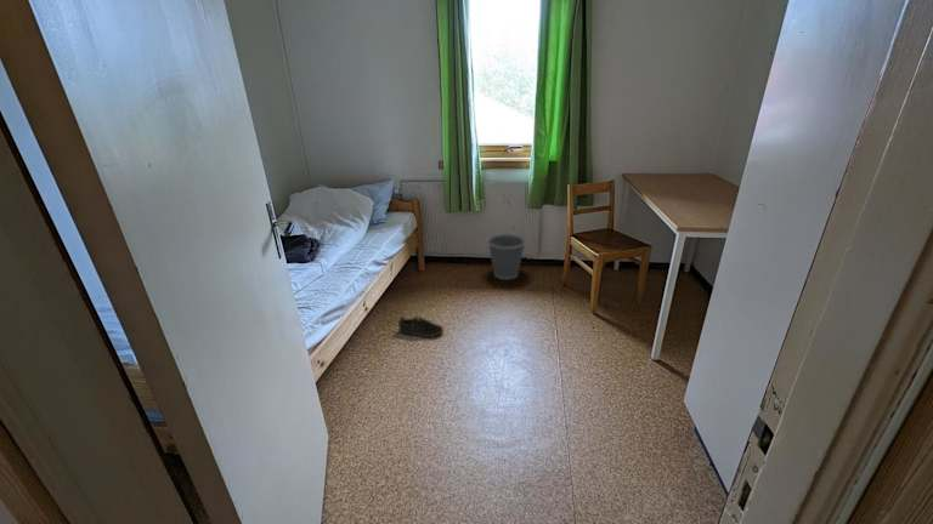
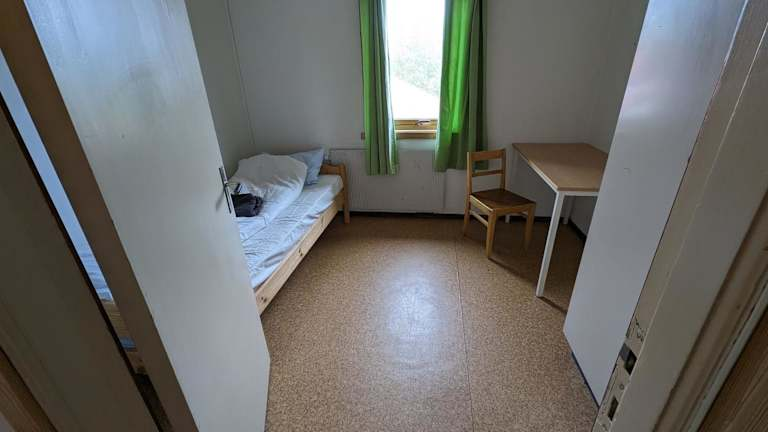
- wastebasket [486,233,527,280]
- sneaker [397,314,445,338]
